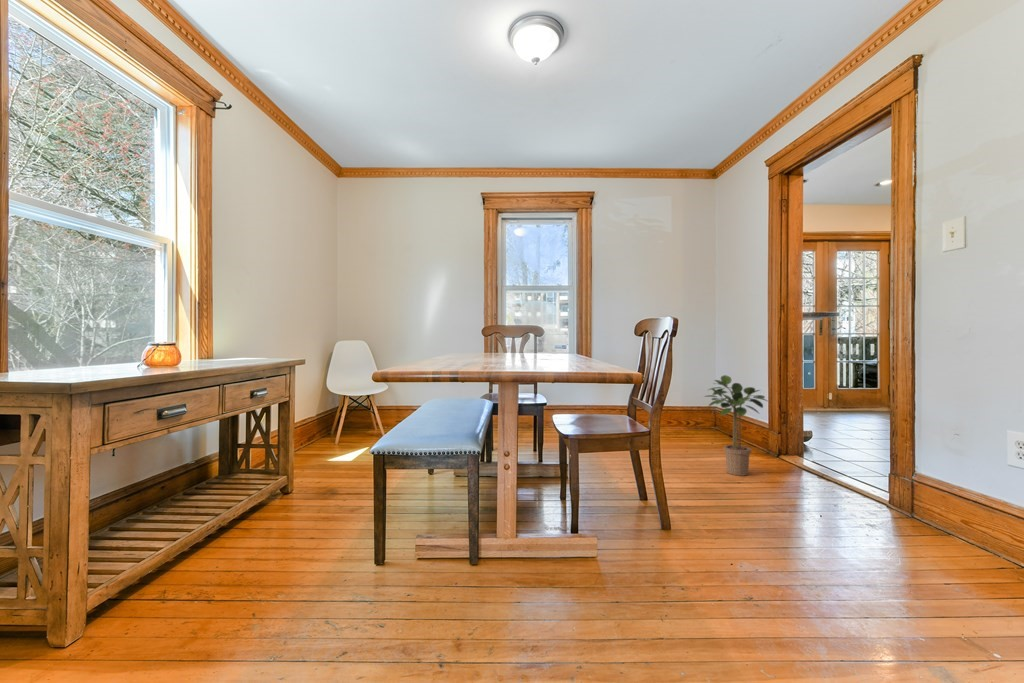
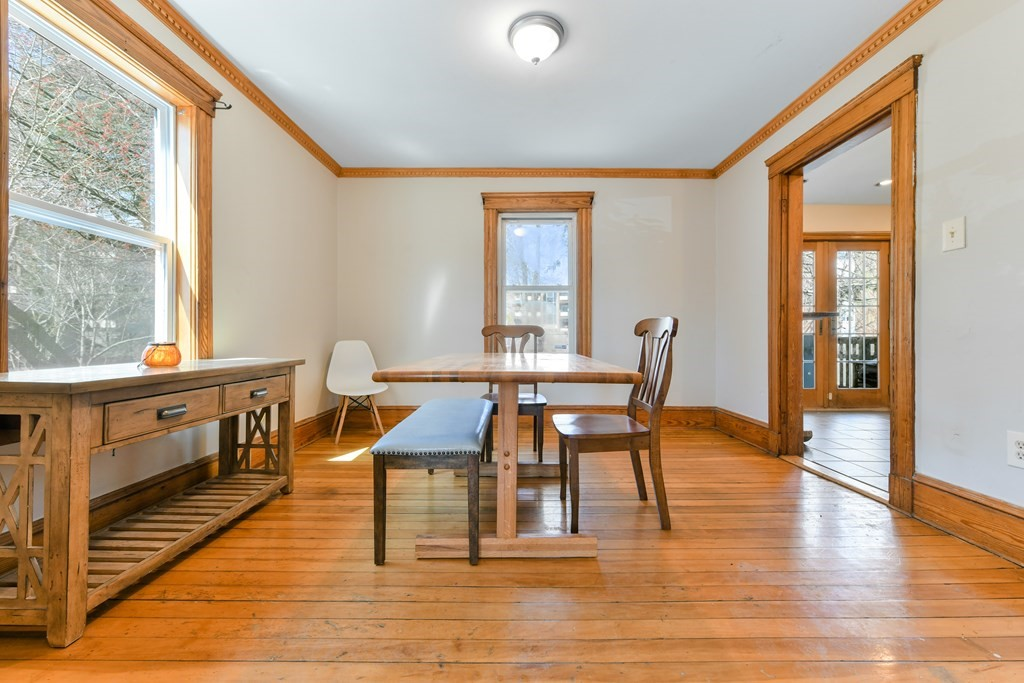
- potted plant [703,374,770,477]
